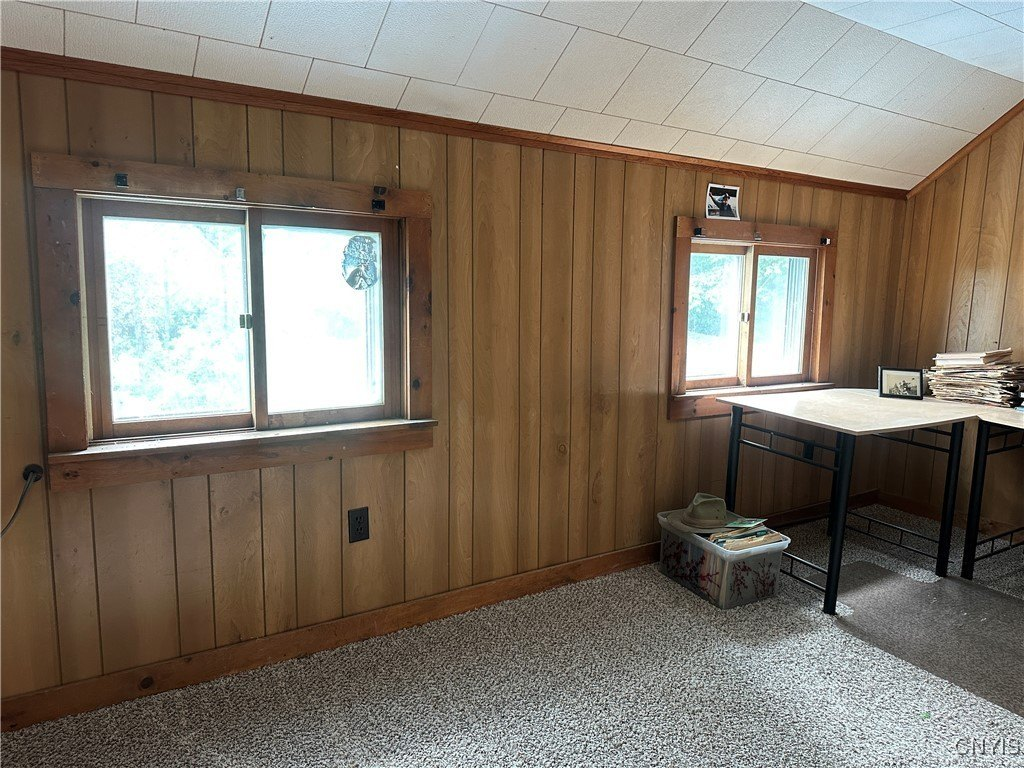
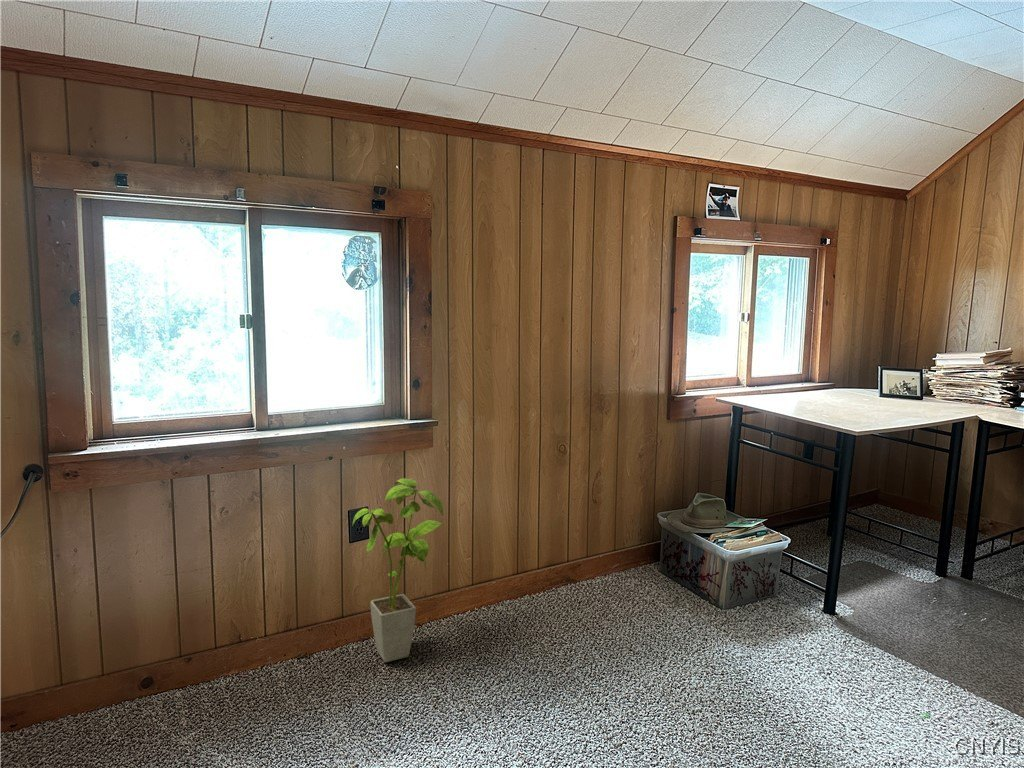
+ house plant [351,478,444,663]
